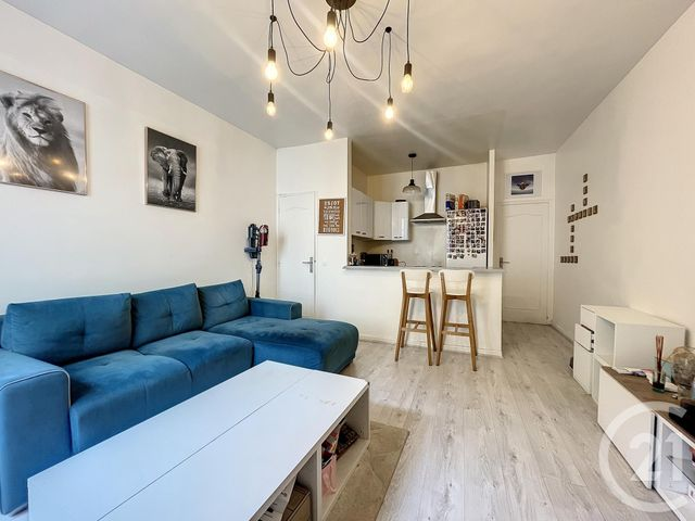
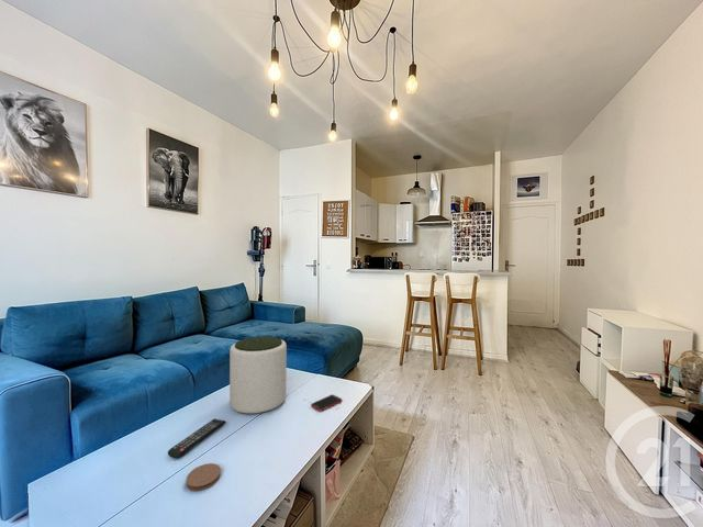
+ coaster [185,462,222,492]
+ cell phone [310,393,343,413]
+ plant pot [228,335,288,415]
+ remote control [167,417,227,460]
